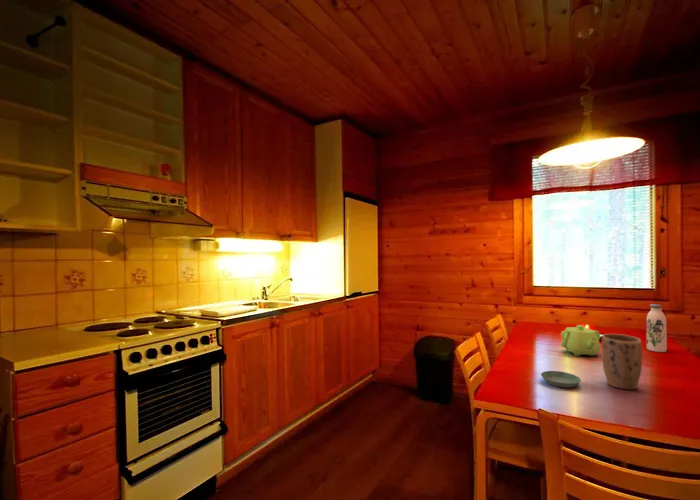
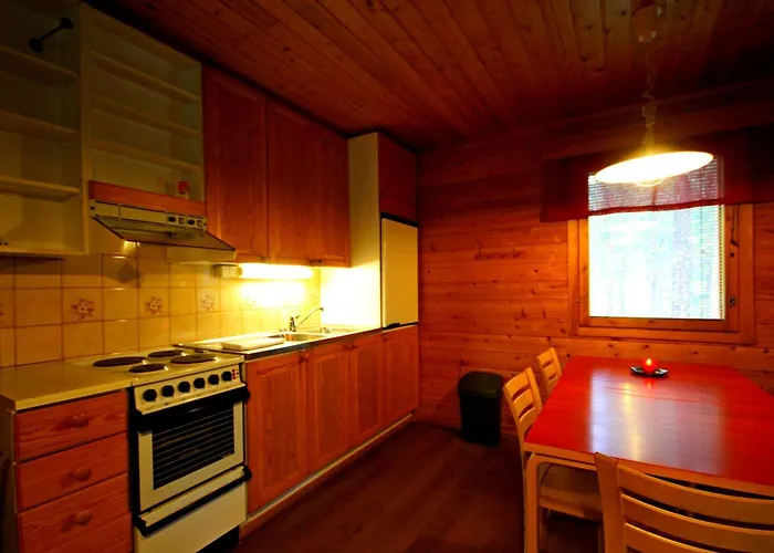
- teapot [560,324,601,357]
- saucer [540,370,582,389]
- plant pot [600,333,643,391]
- water bottle [645,303,668,353]
